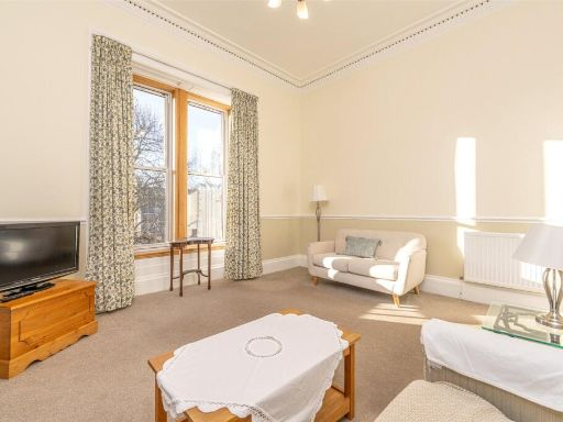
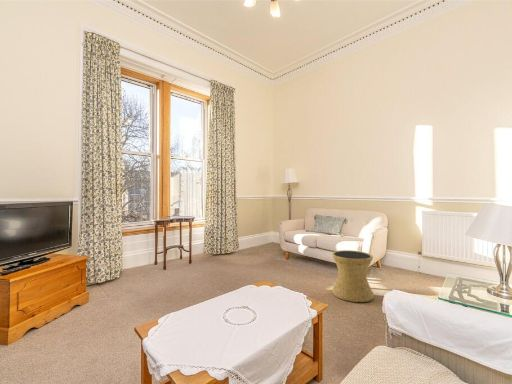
+ side table [331,249,375,303]
